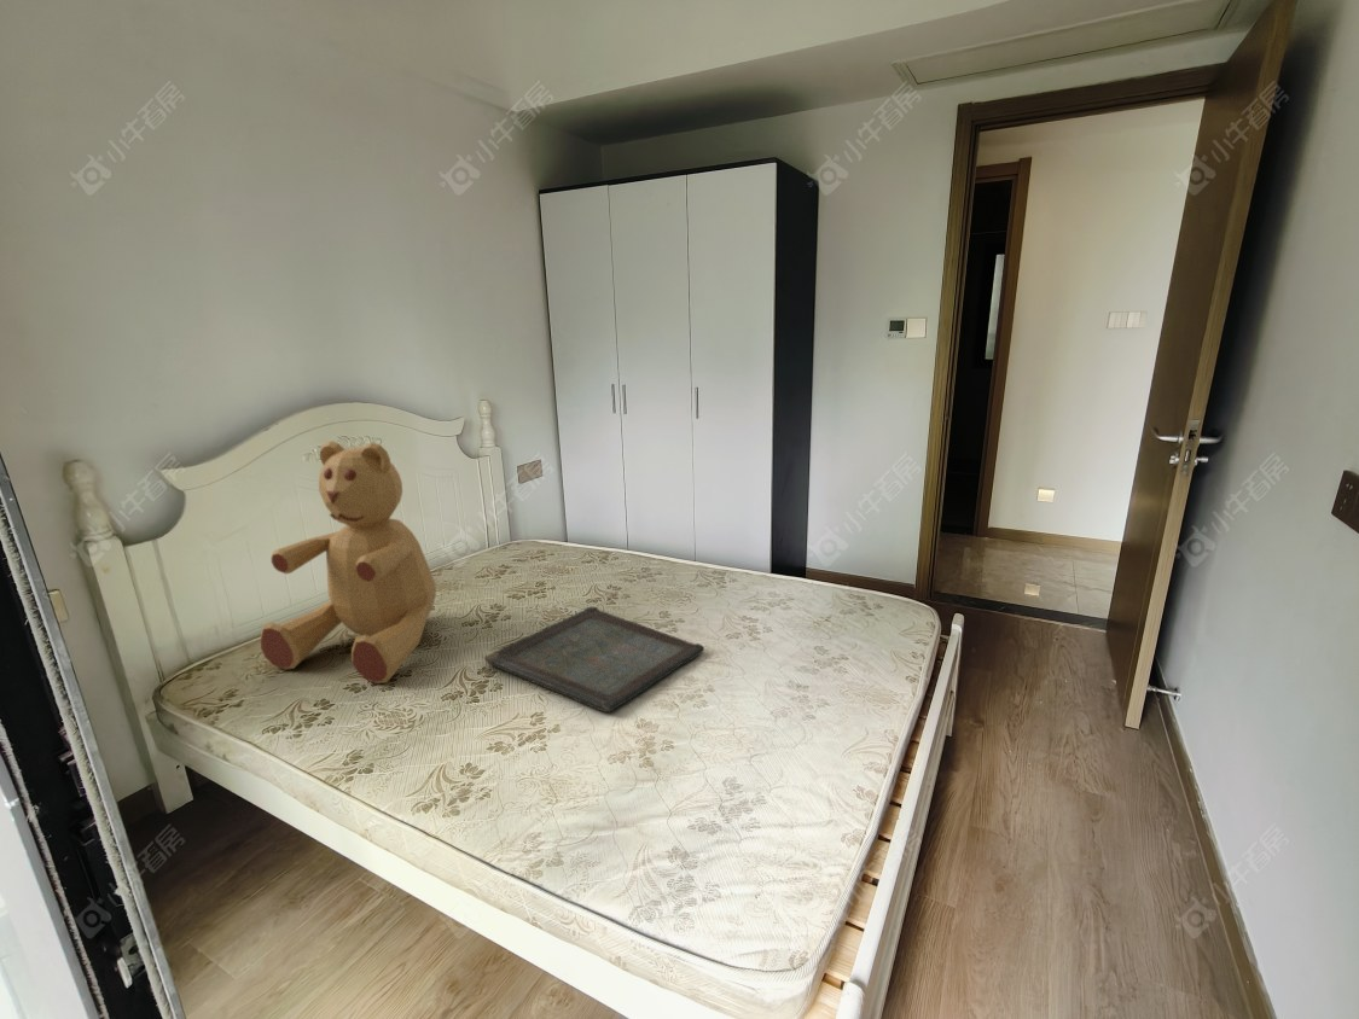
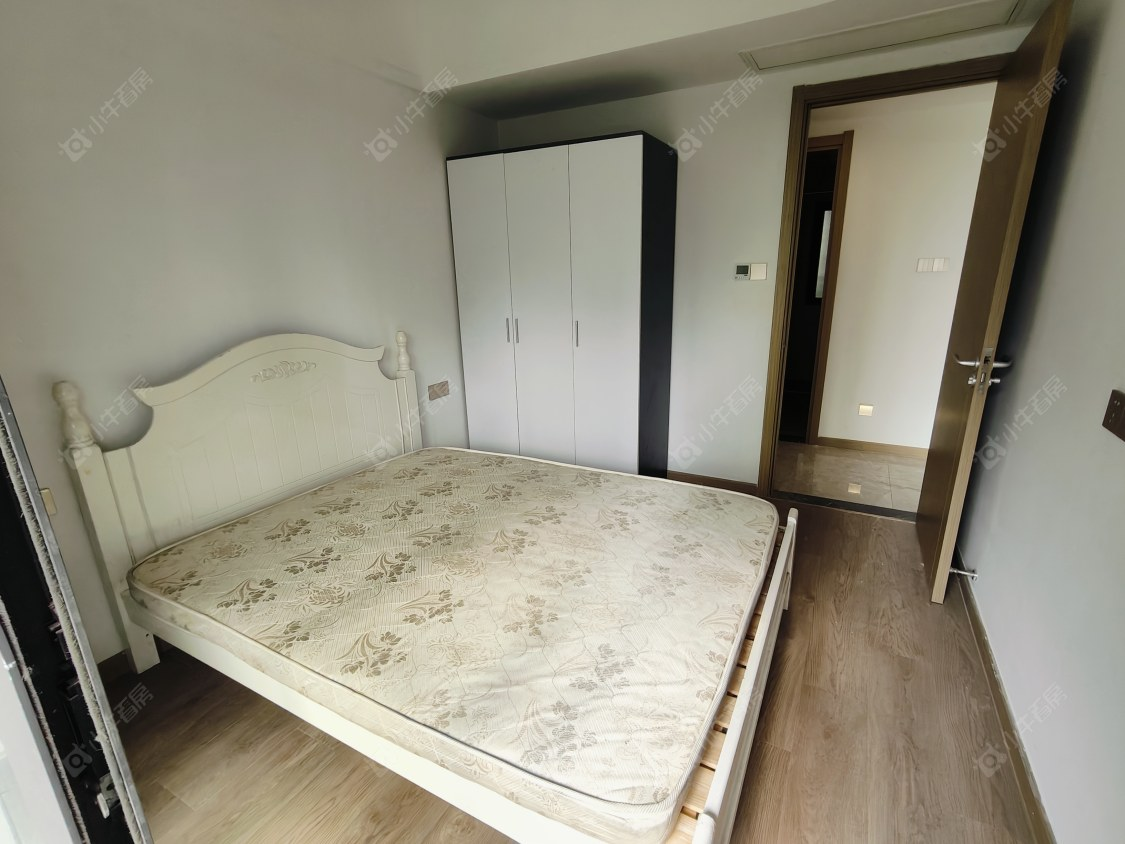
- teddy bear [260,439,437,685]
- serving tray [483,606,705,714]
